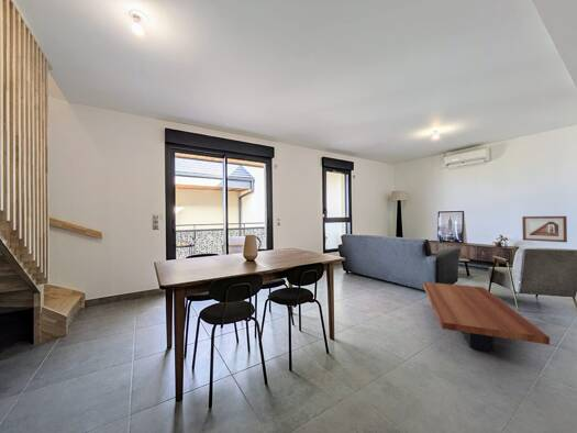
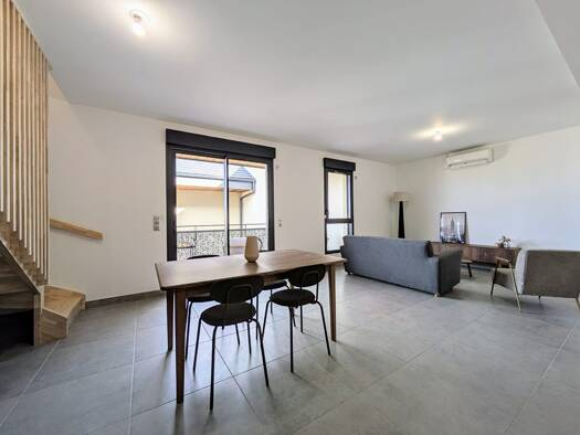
- coffee table [422,281,551,353]
- picture frame [521,215,568,243]
